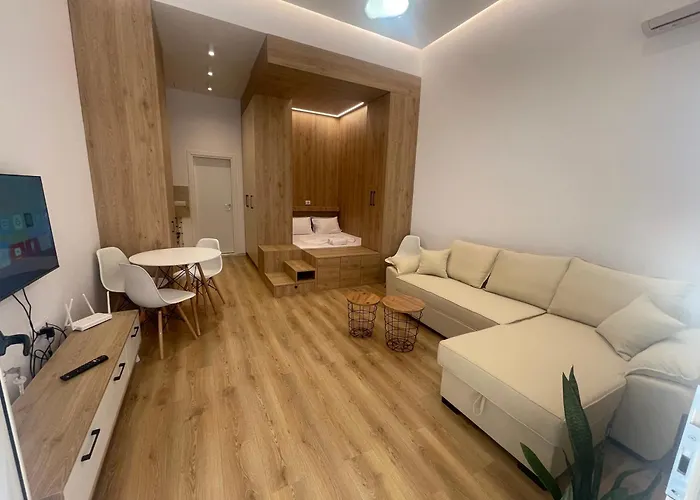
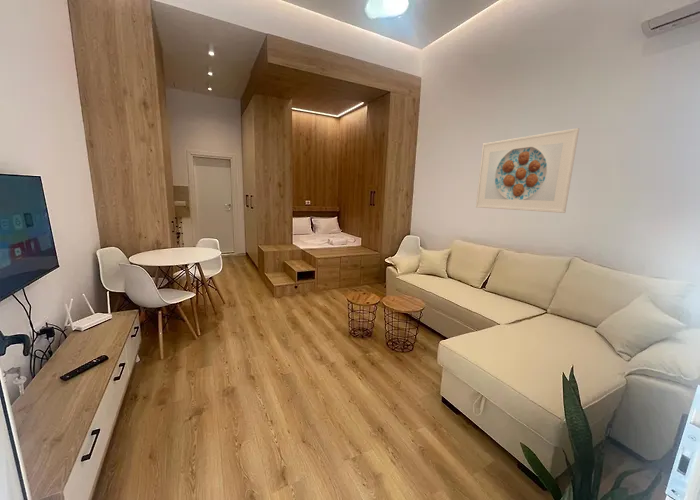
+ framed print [475,127,580,214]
